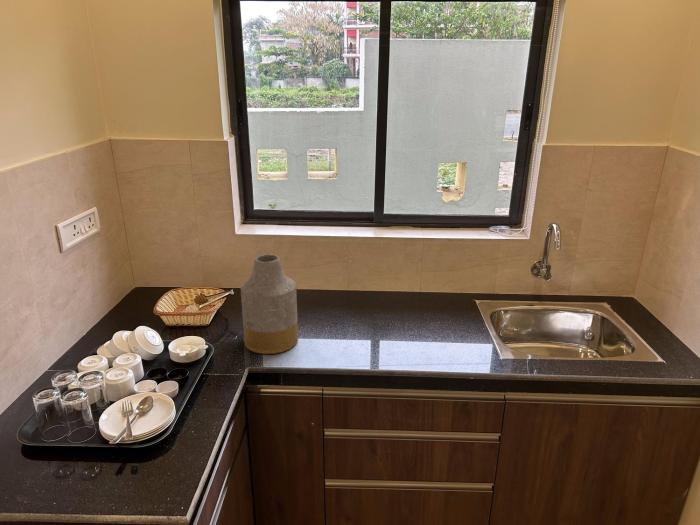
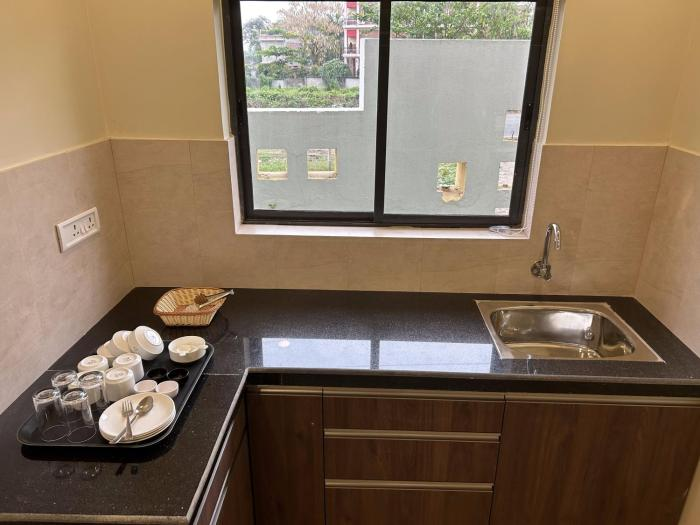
- vase [240,253,299,355]
